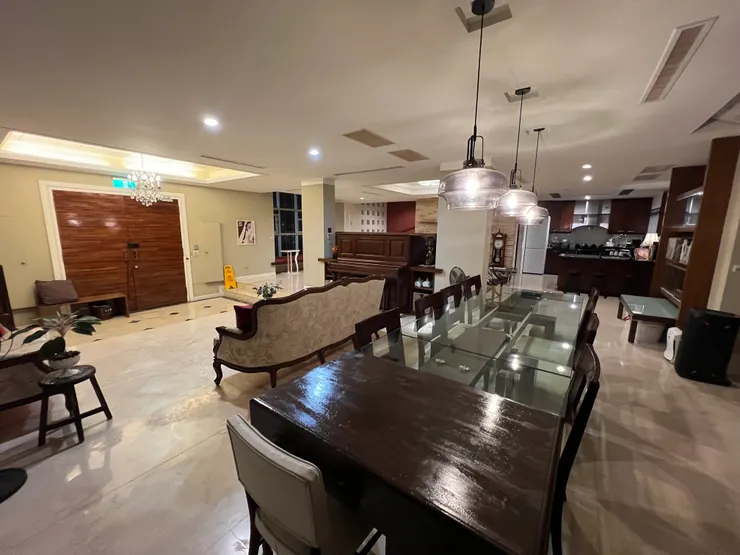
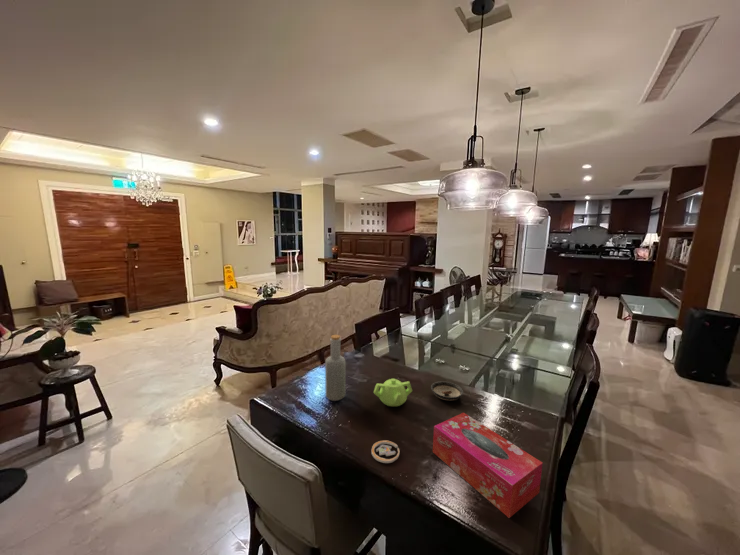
+ tissue box [432,412,544,519]
+ bottle [324,334,347,402]
+ teapot [373,378,413,407]
+ saucer [430,380,464,401]
+ coaster [371,439,400,464]
